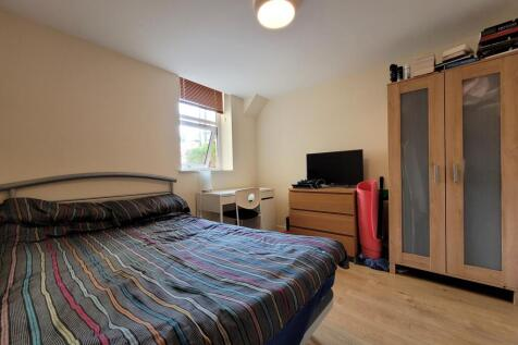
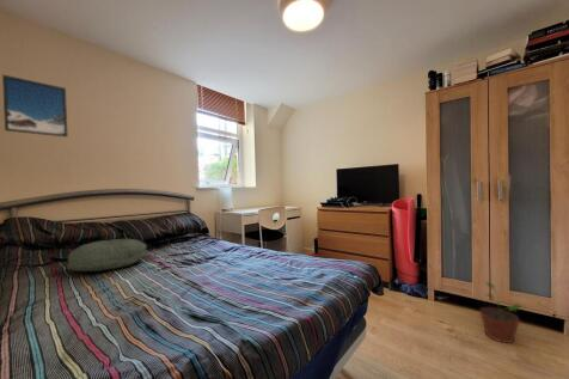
+ potted plant [479,280,525,344]
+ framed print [1,74,68,139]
+ pillow [66,238,148,273]
